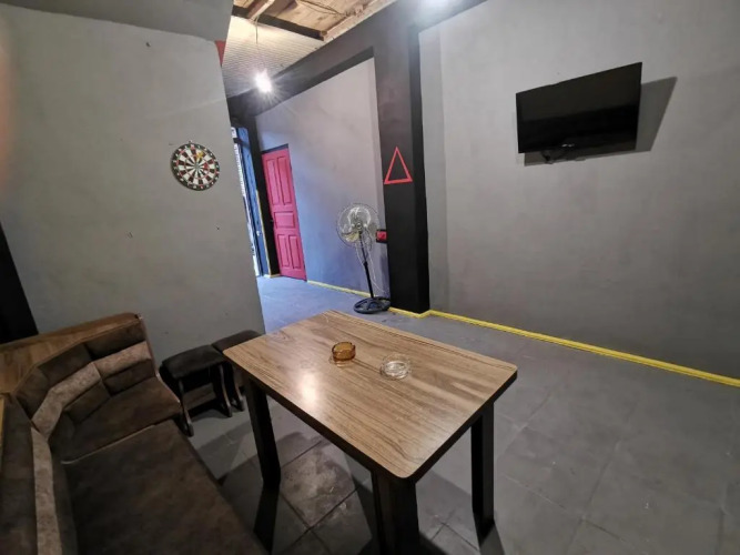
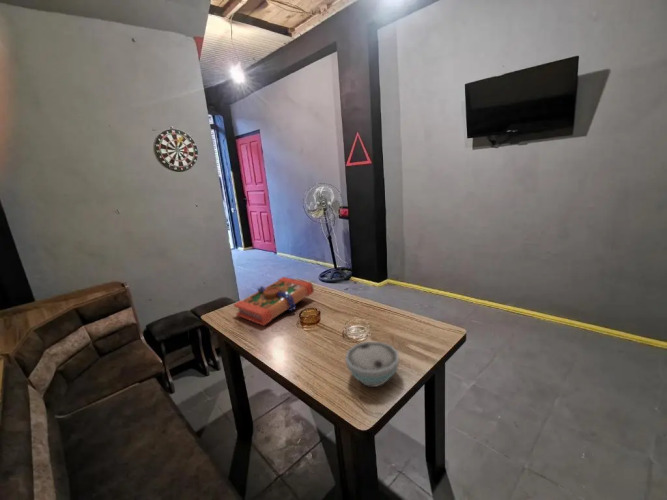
+ book [233,276,315,327]
+ bowl [344,341,400,388]
